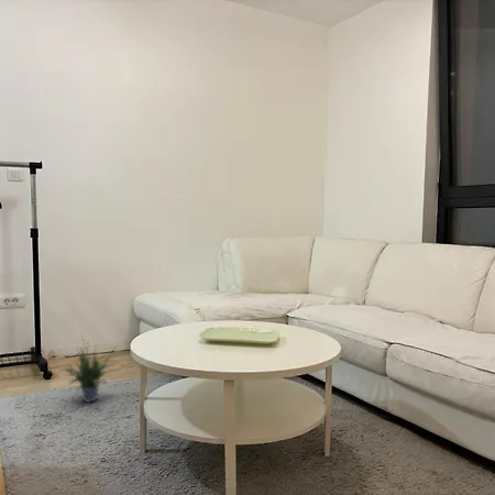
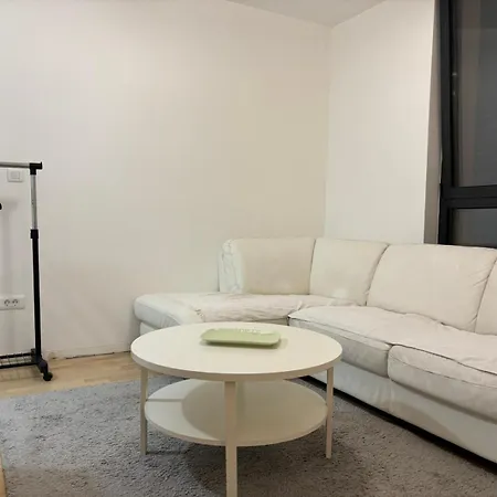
- potted plant [58,333,122,404]
